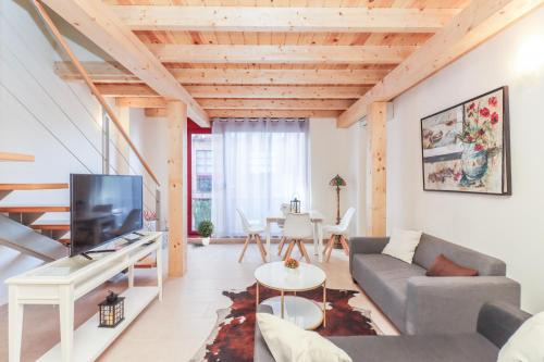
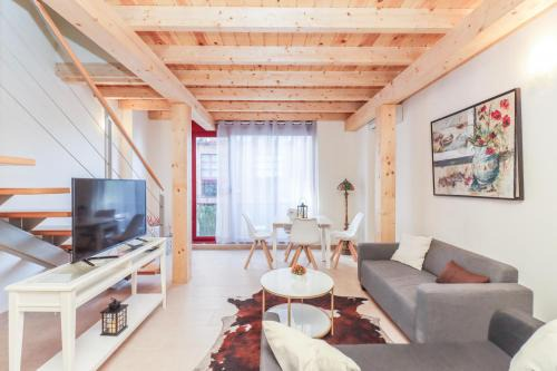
- potted plant [196,220,215,247]
